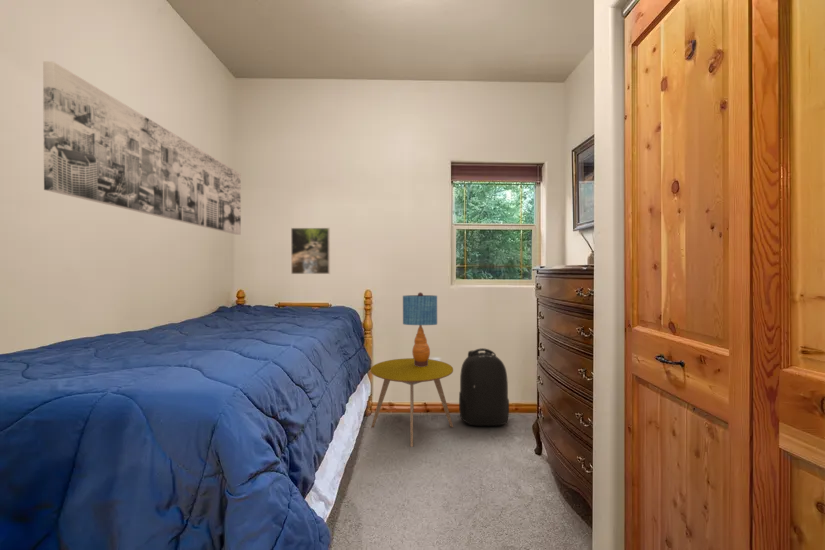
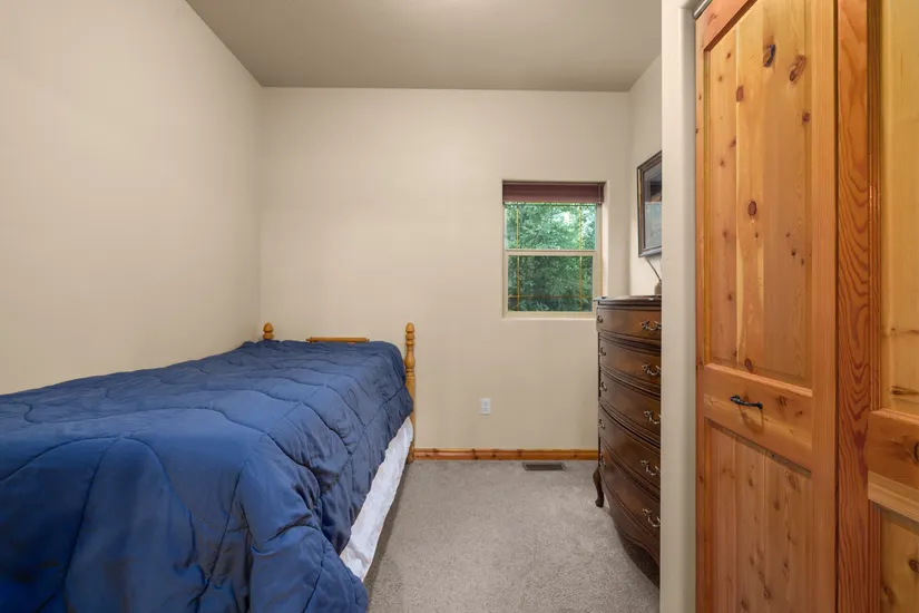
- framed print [290,227,331,275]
- wall art [42,60,242,236]
- backpack [458,347,510,426]
- side table [370,357,454,448]
- table lamp [402,291,438,367]
